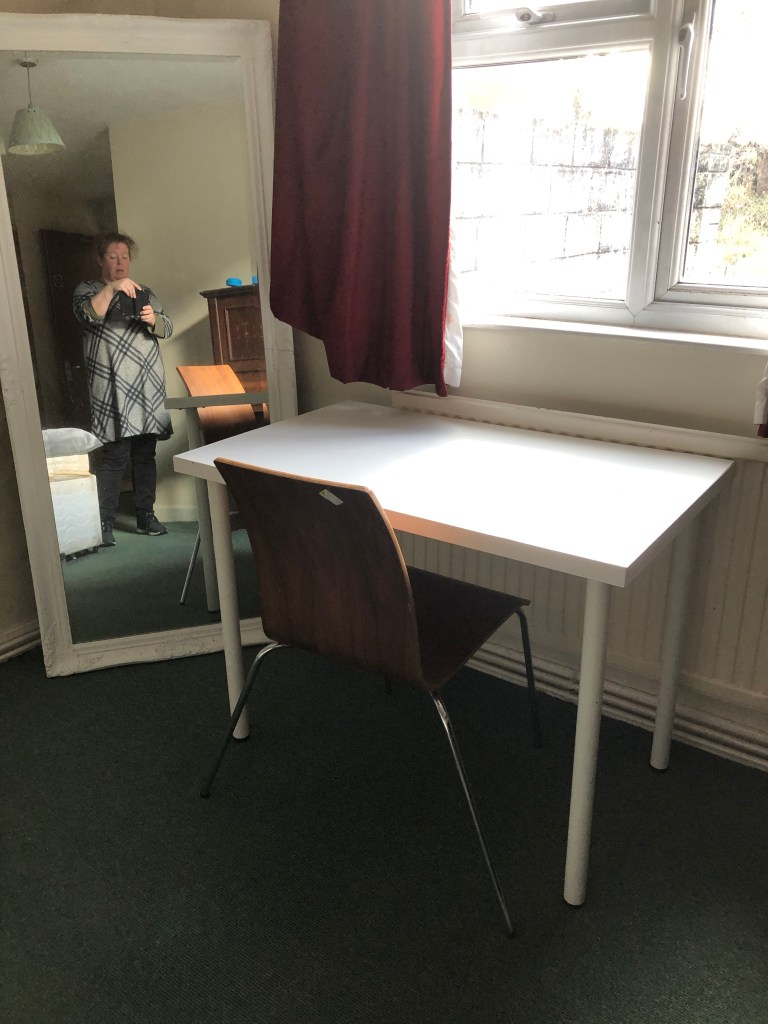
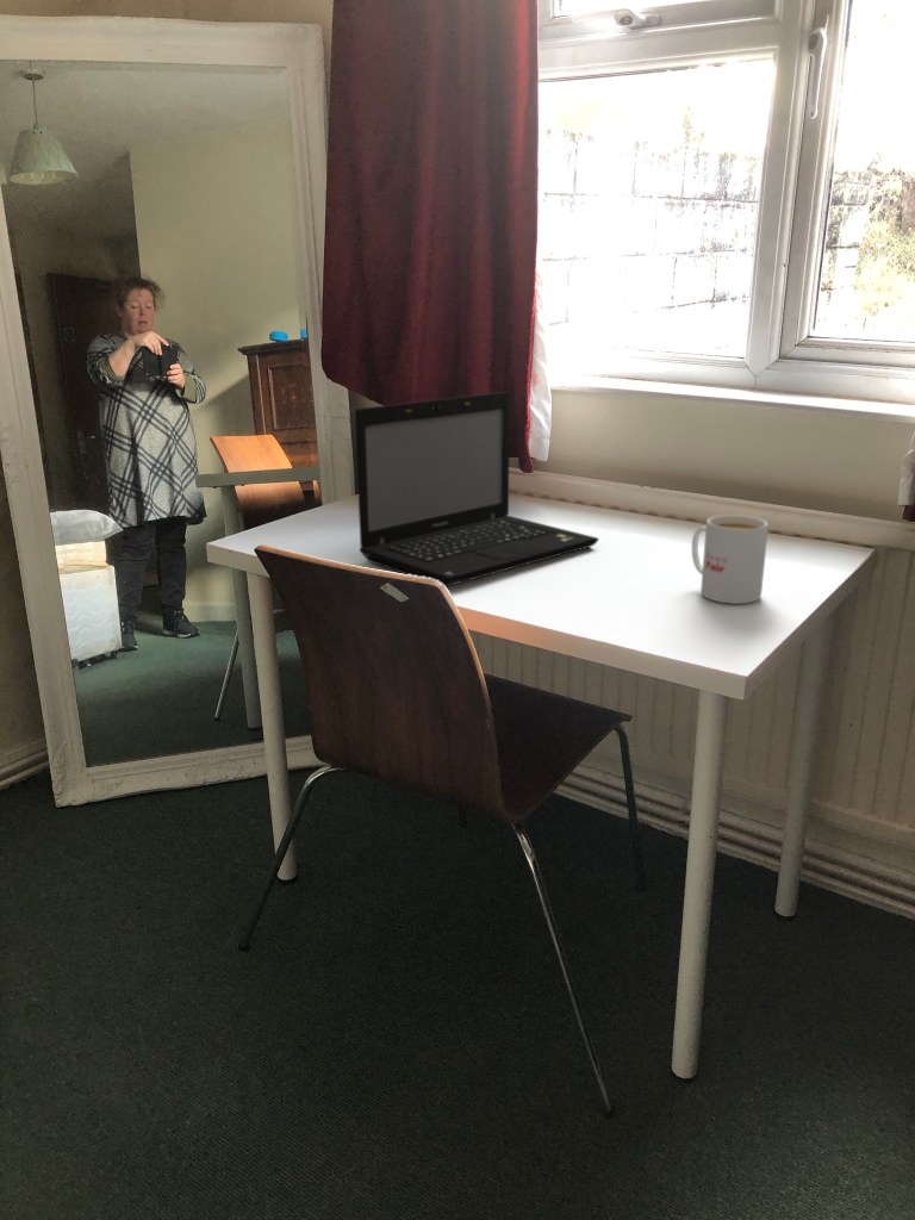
+ laptop [354,391,599,587]
+ mug [691,513,770,605]
